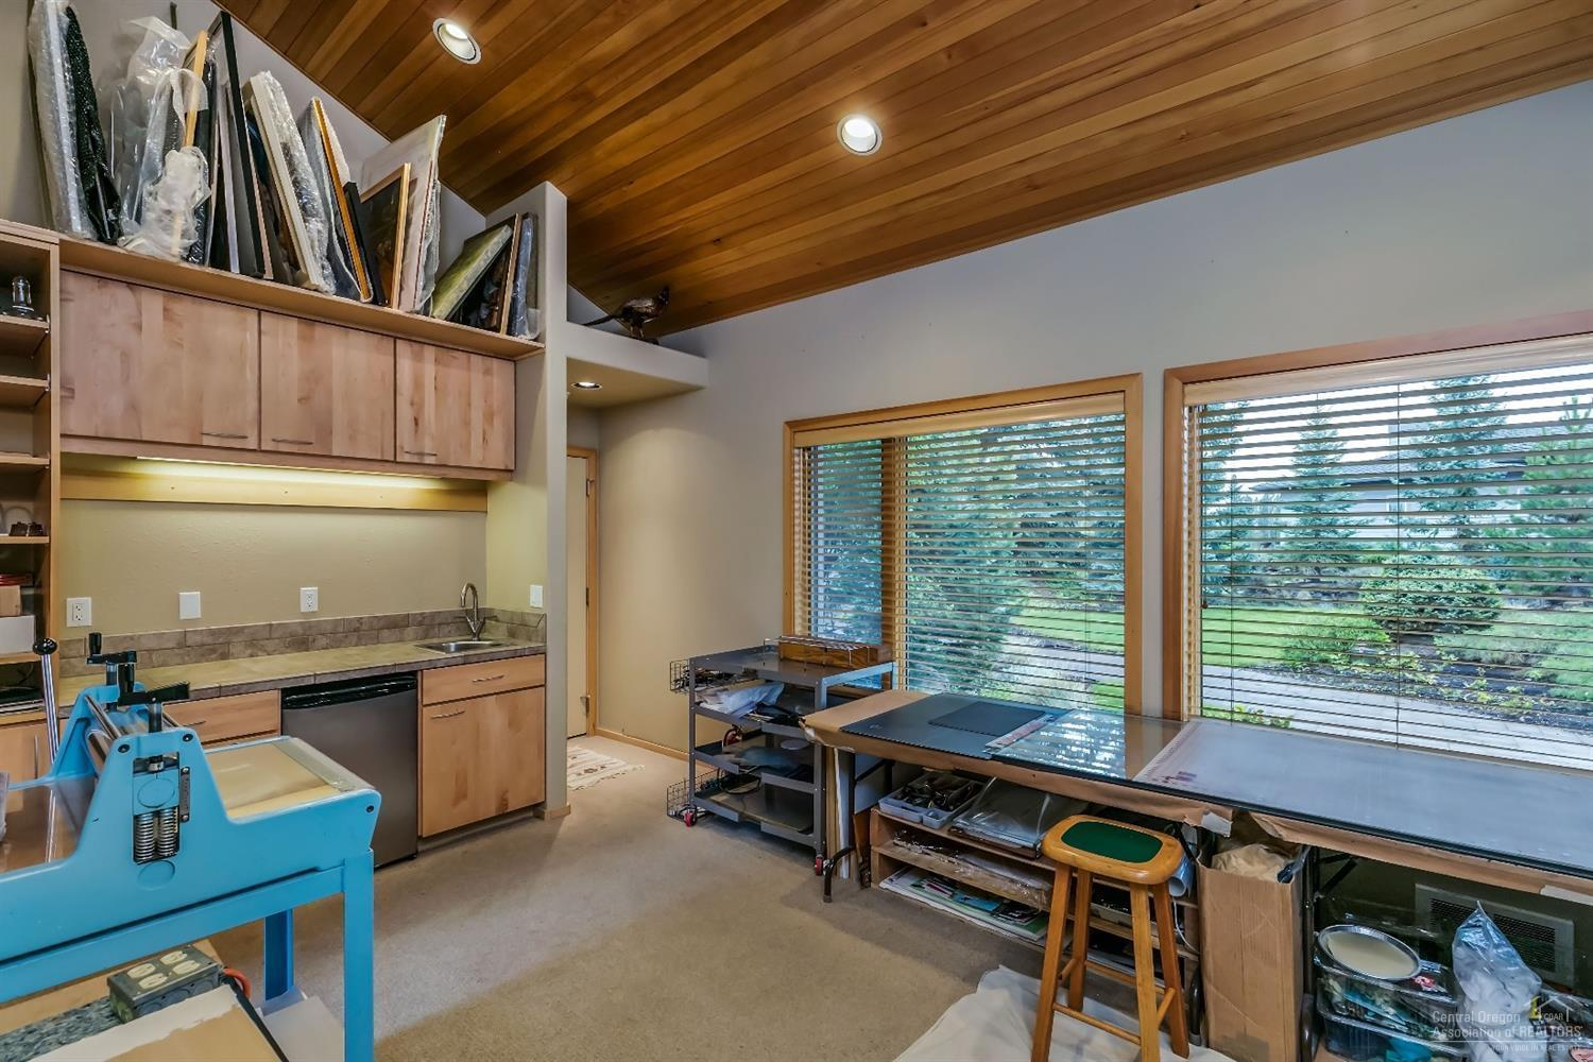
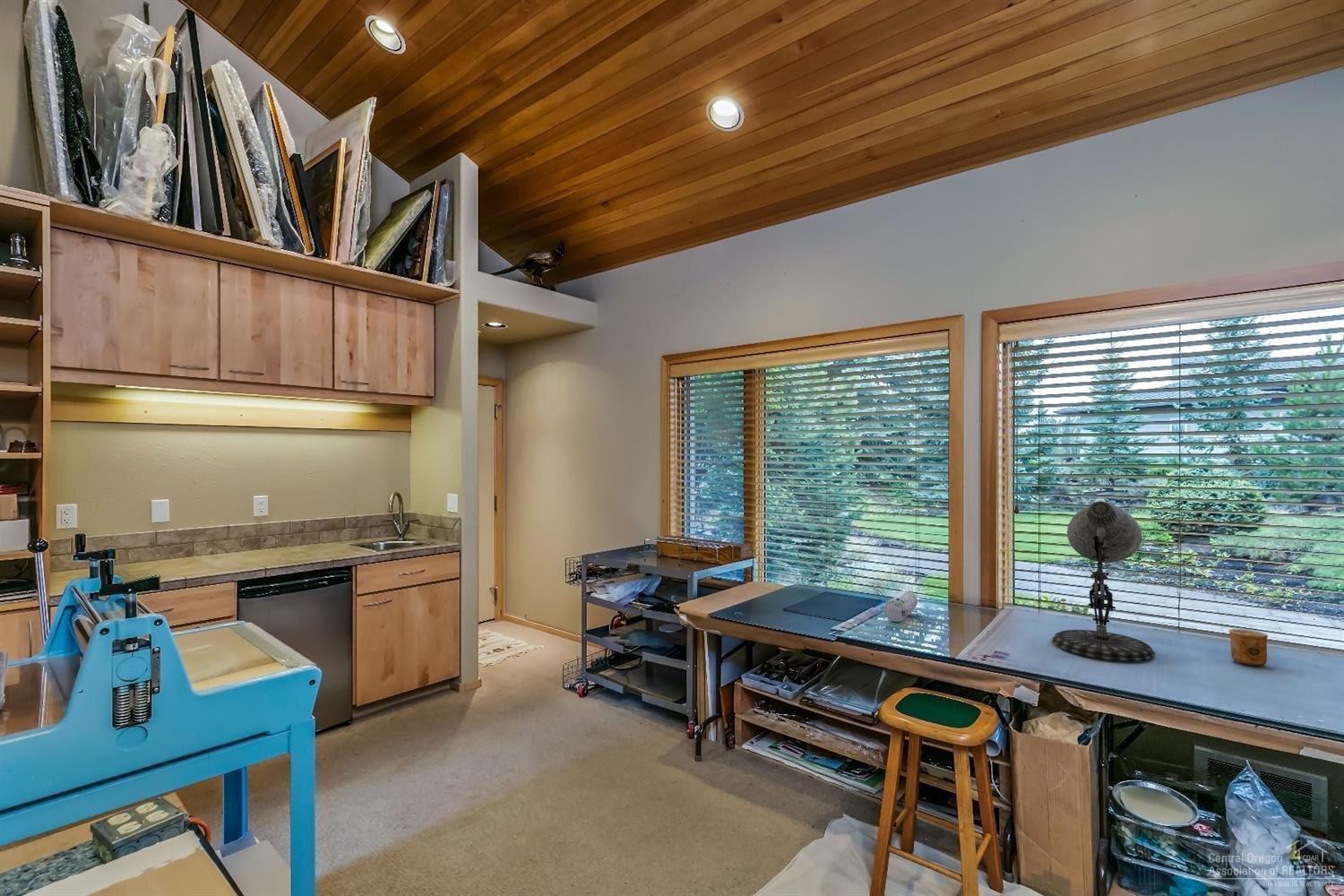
+ cup [1228,628,1269,667]
+ pencil case [883,589,918,623]
+ desk lamp [1051,500,1156,662]
